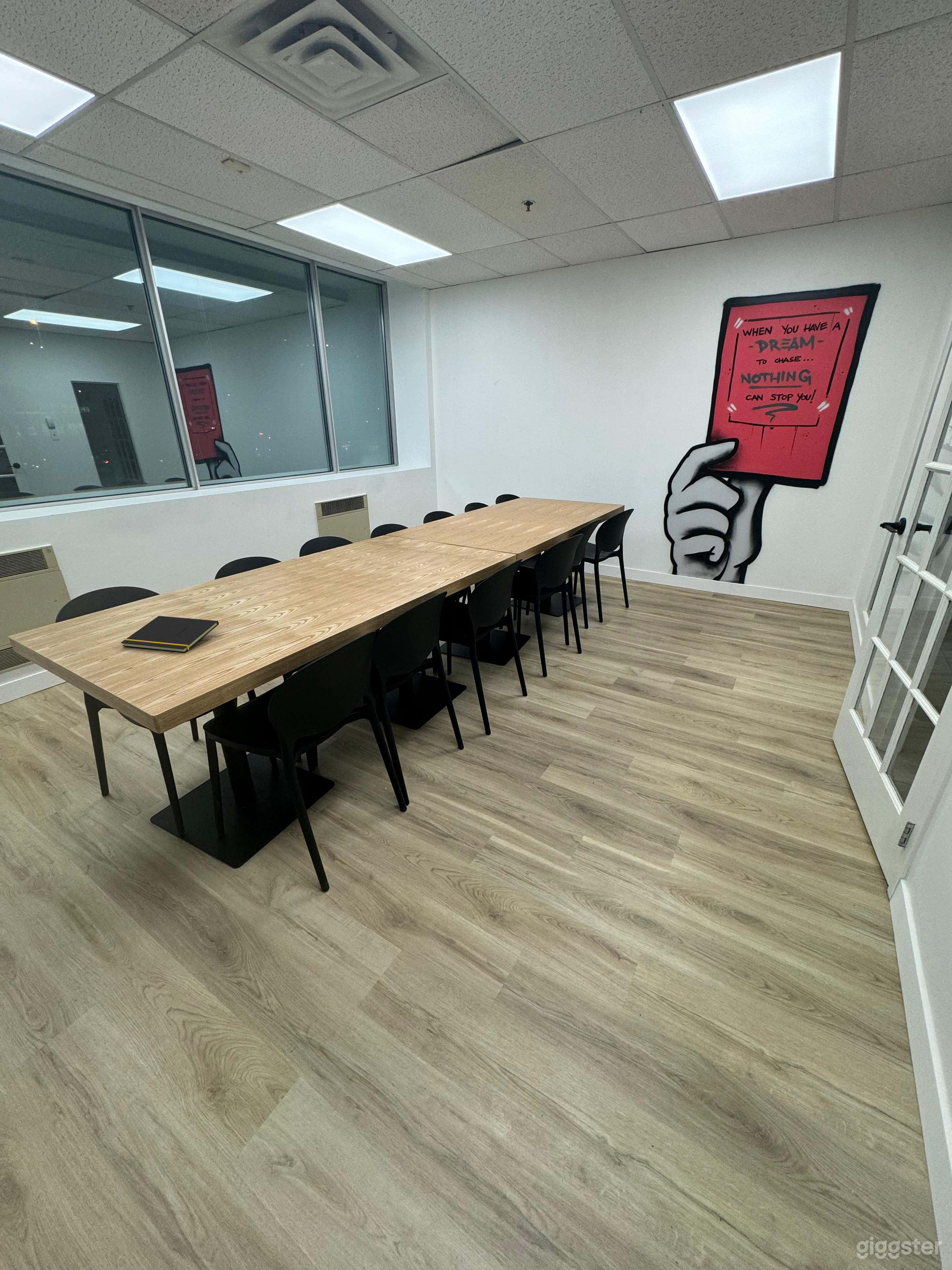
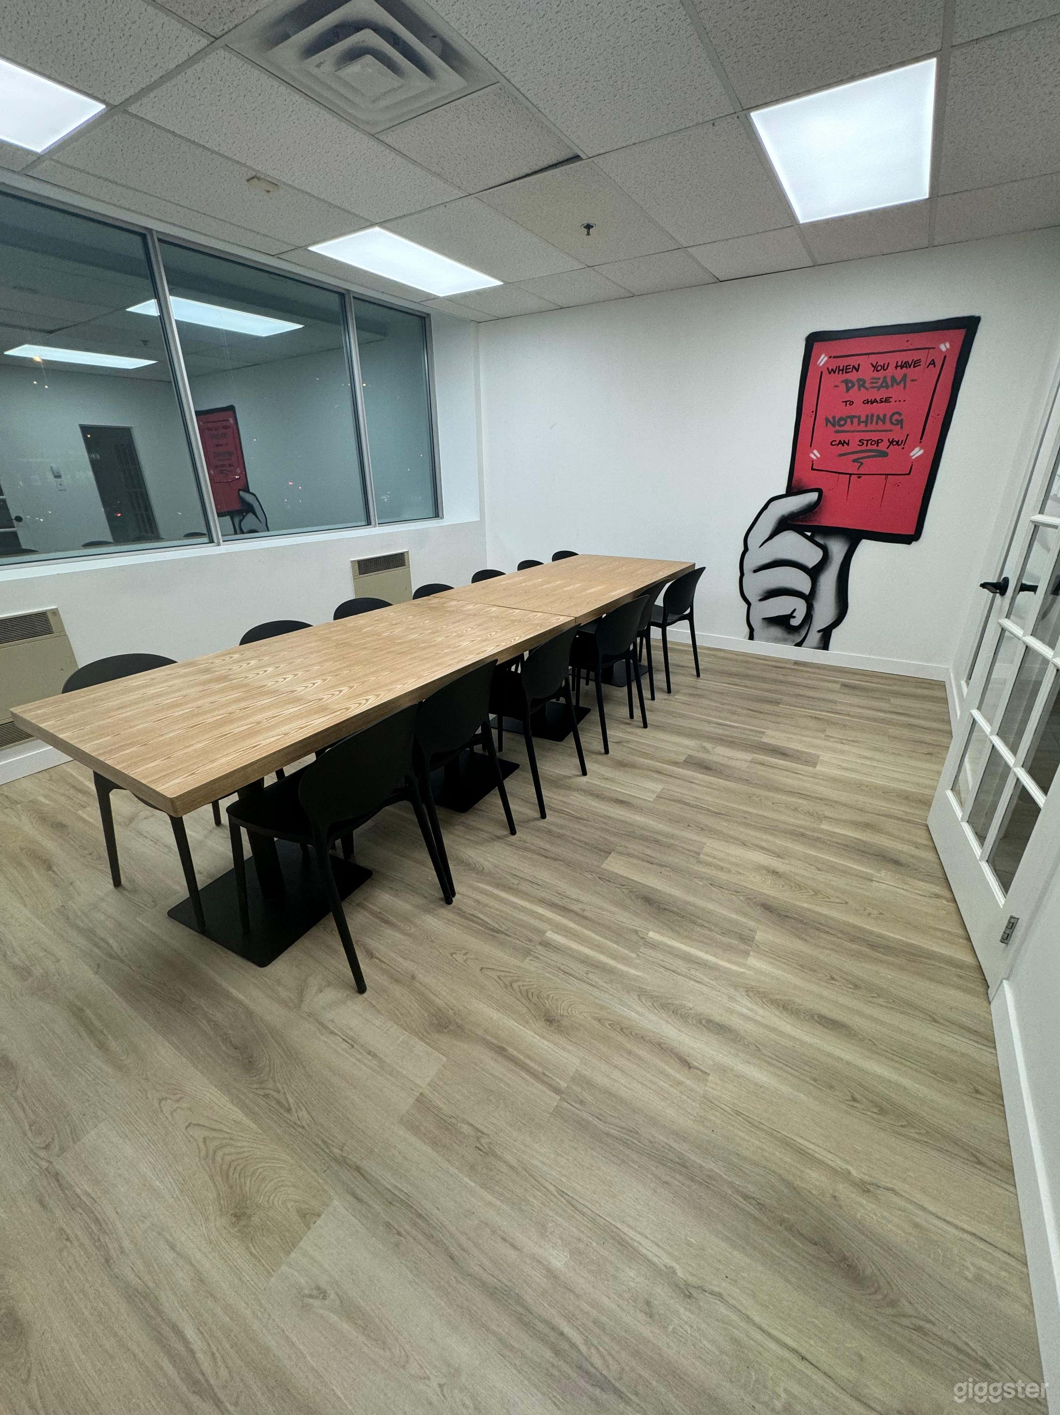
- notepad [120,615,219,653]
